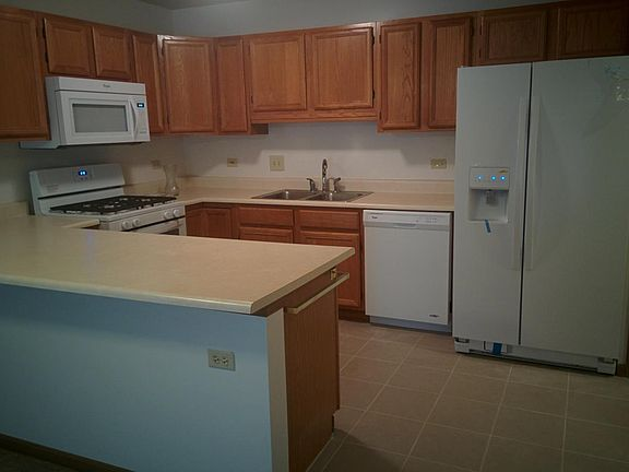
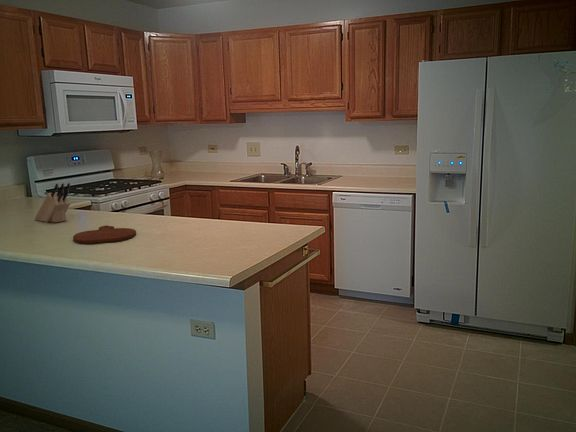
+ knife block [34,182,71,223]
+ cutting board [72,224,137,244]
